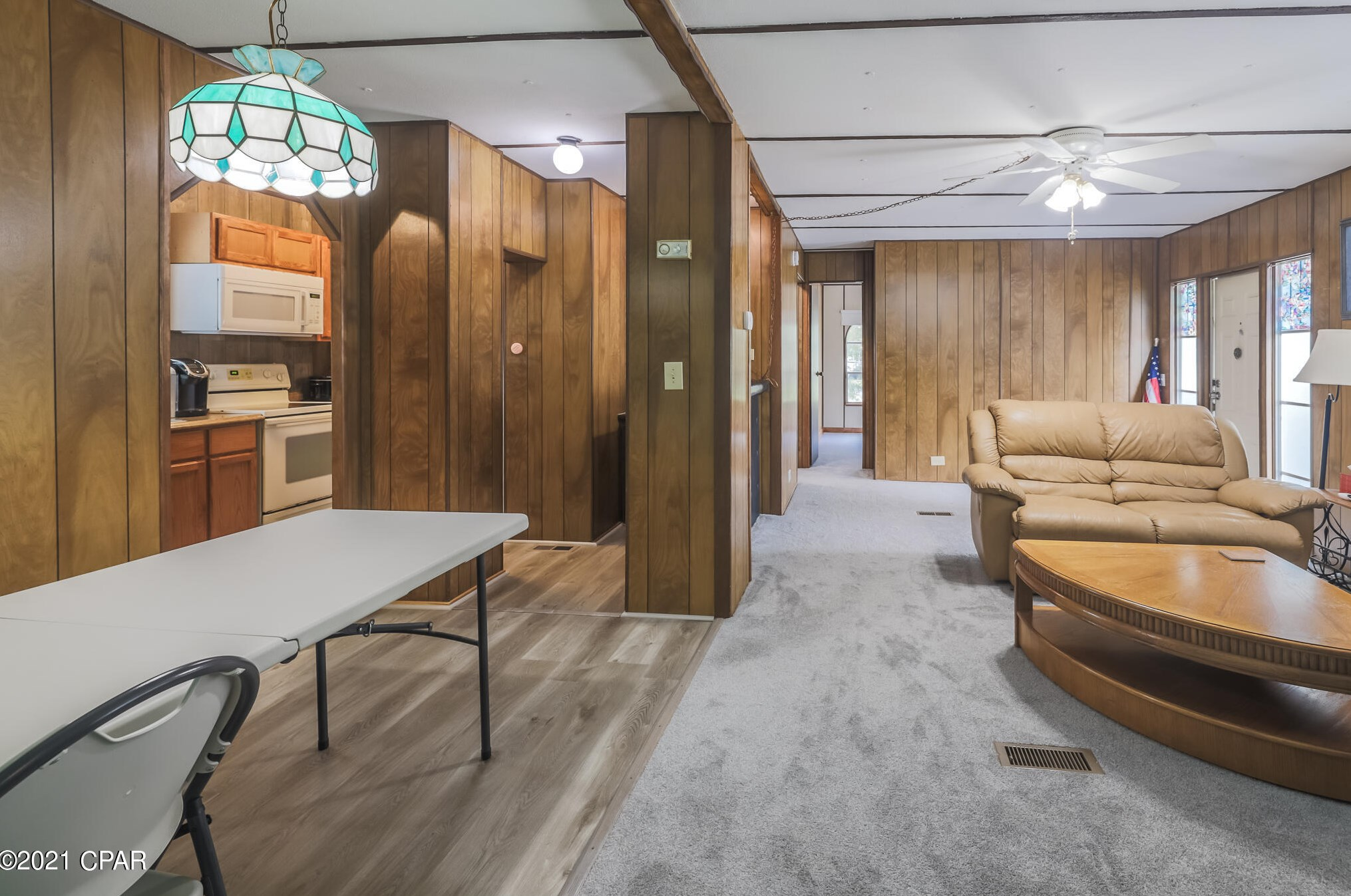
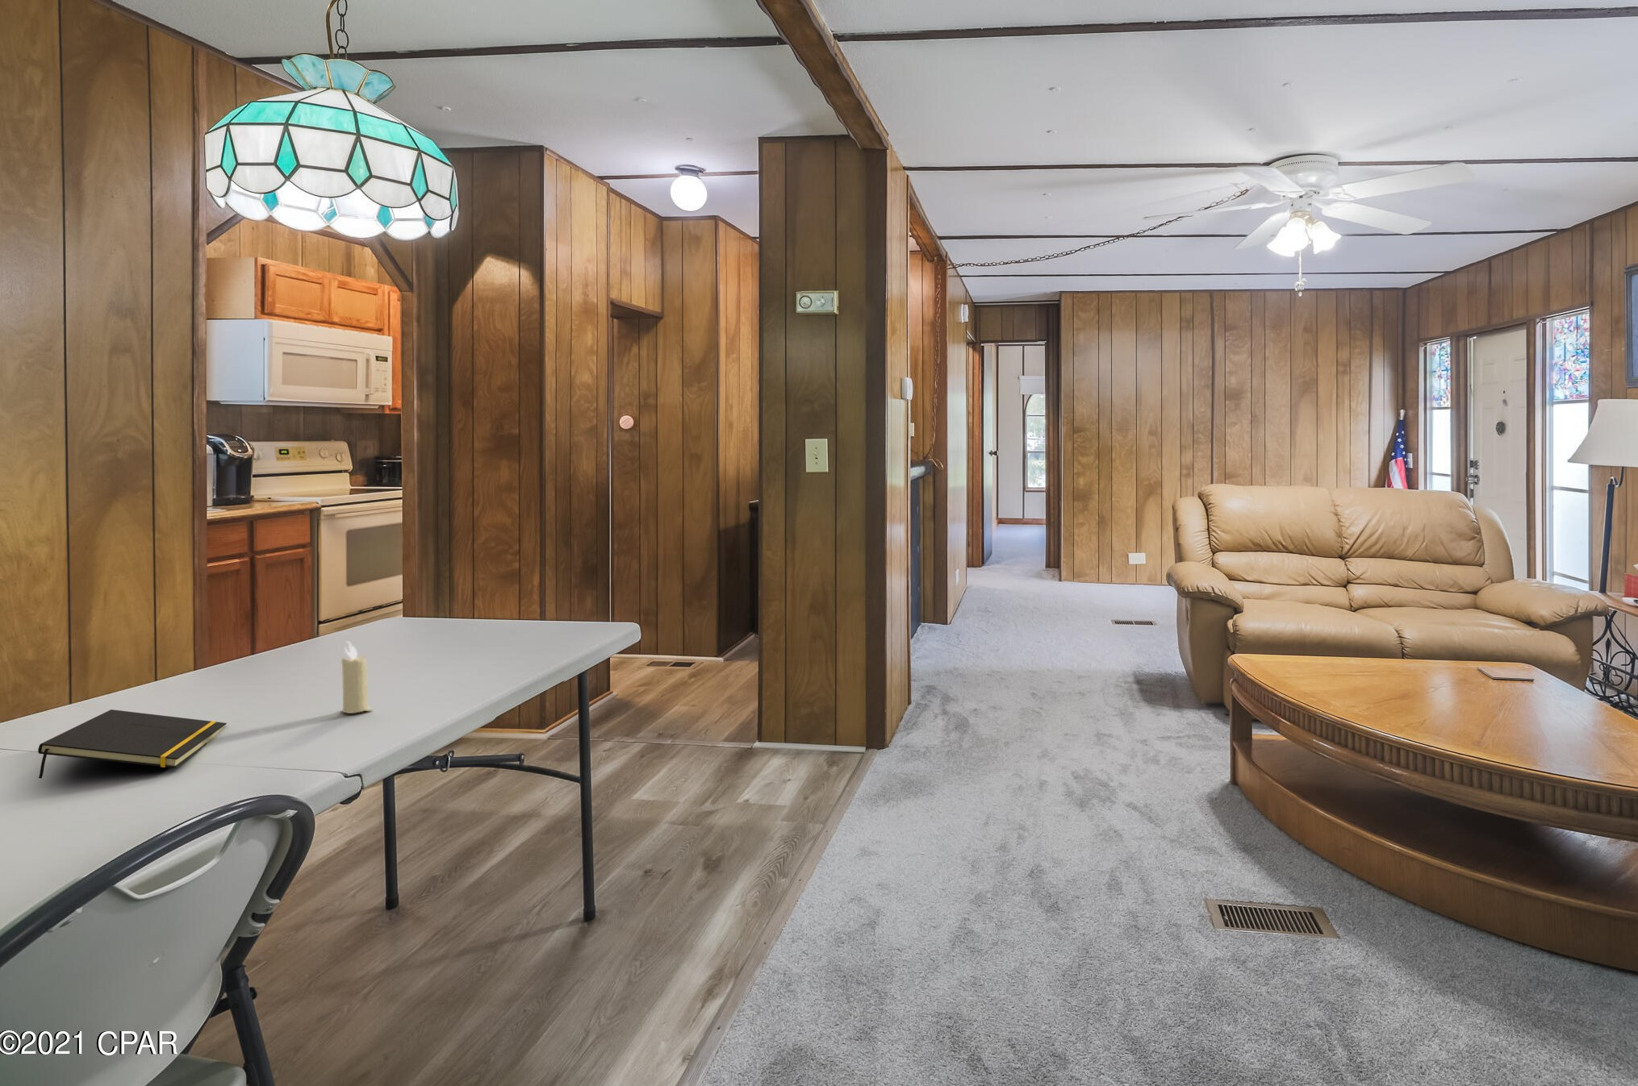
+ candle [341,640,373,714]
+ notepad [38,709,228,779]
